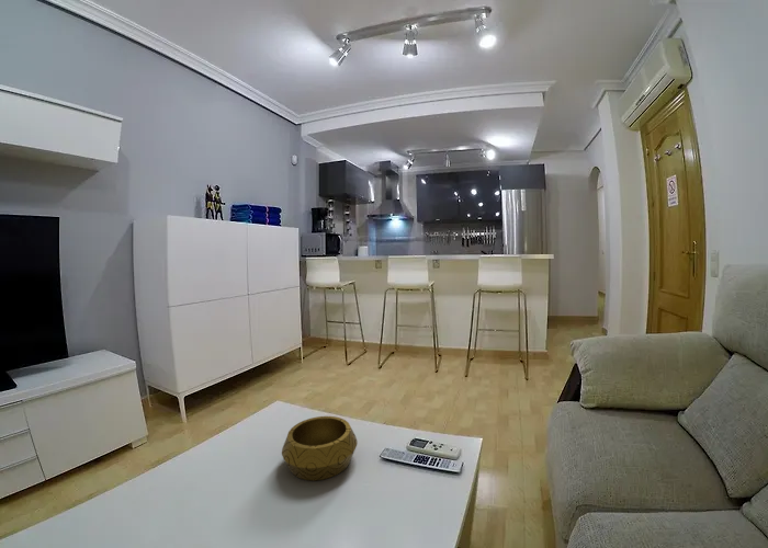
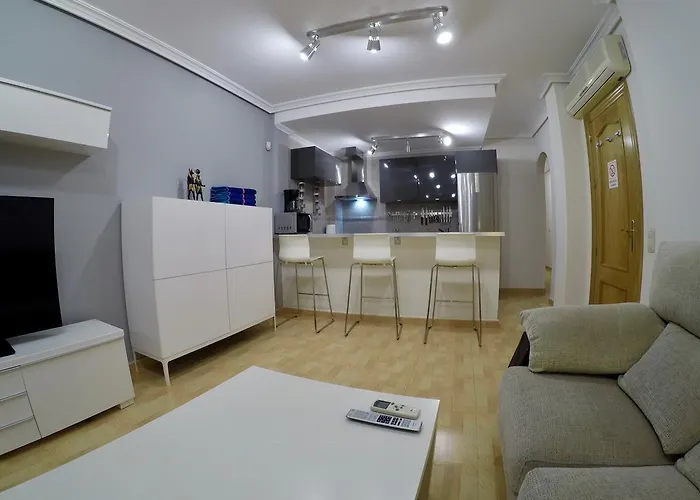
- decorative bowl [281,415,359,481]
